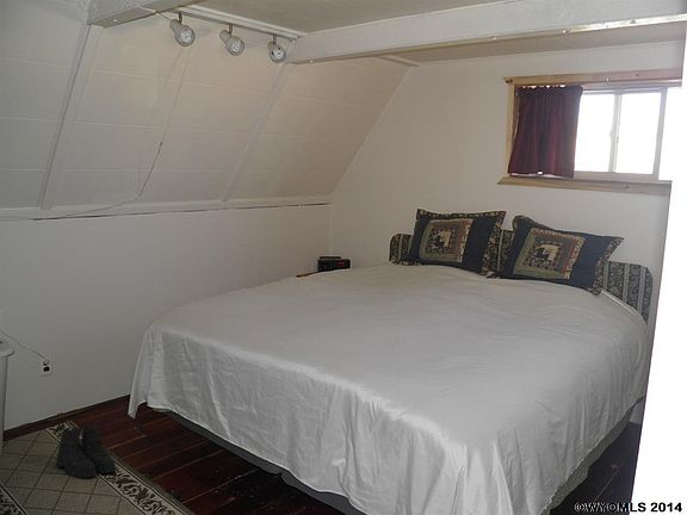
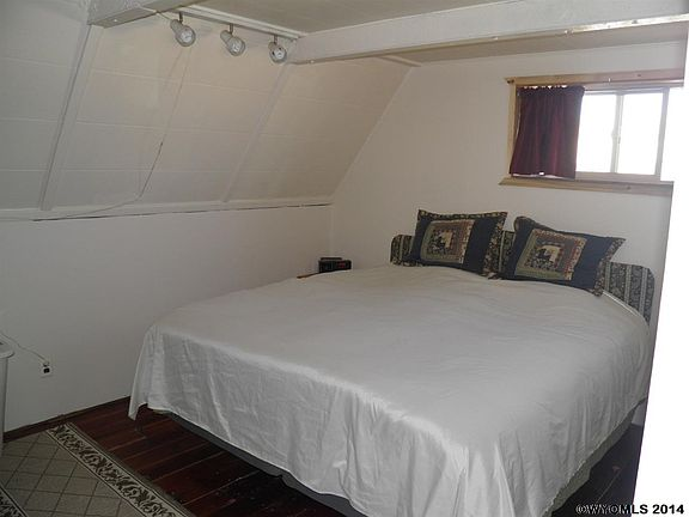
- boots [55,424,116,479]
